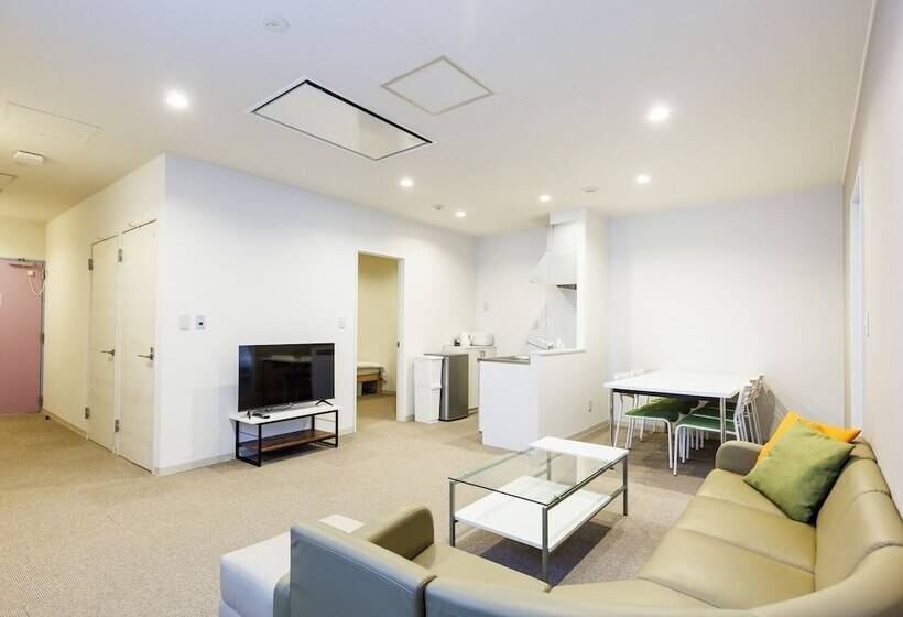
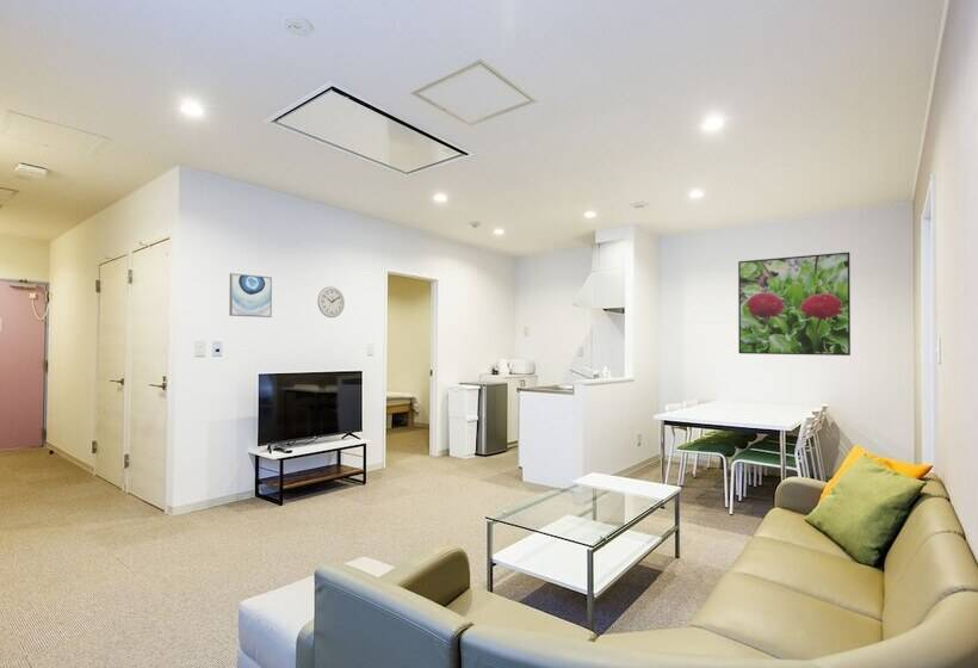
+ wall clock [316,285,346,318]
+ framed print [737,250,852,357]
+ wall art [228,272,273,318]
